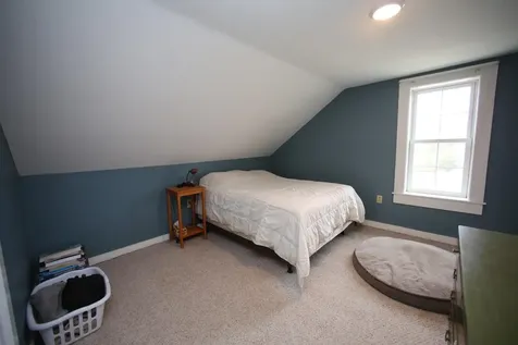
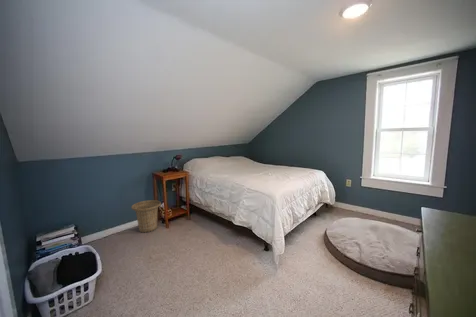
+ basket [130,199,162,233]
